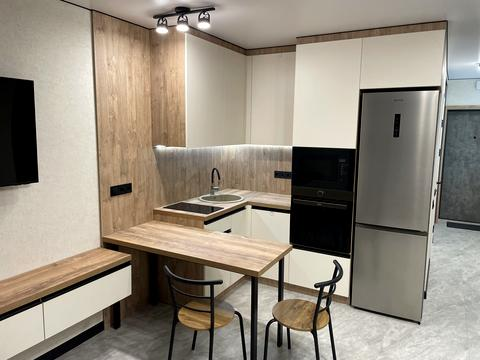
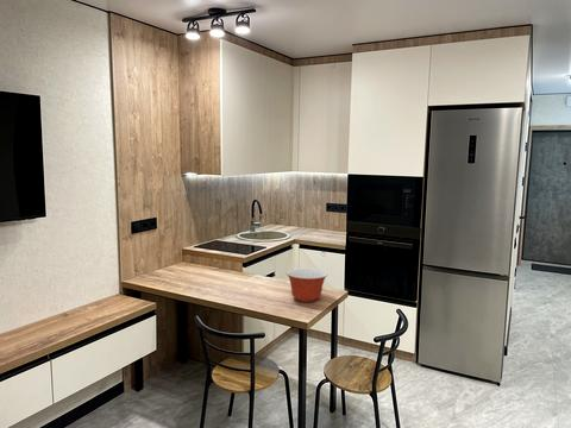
+ mixing bowl [286,268,330,303]
